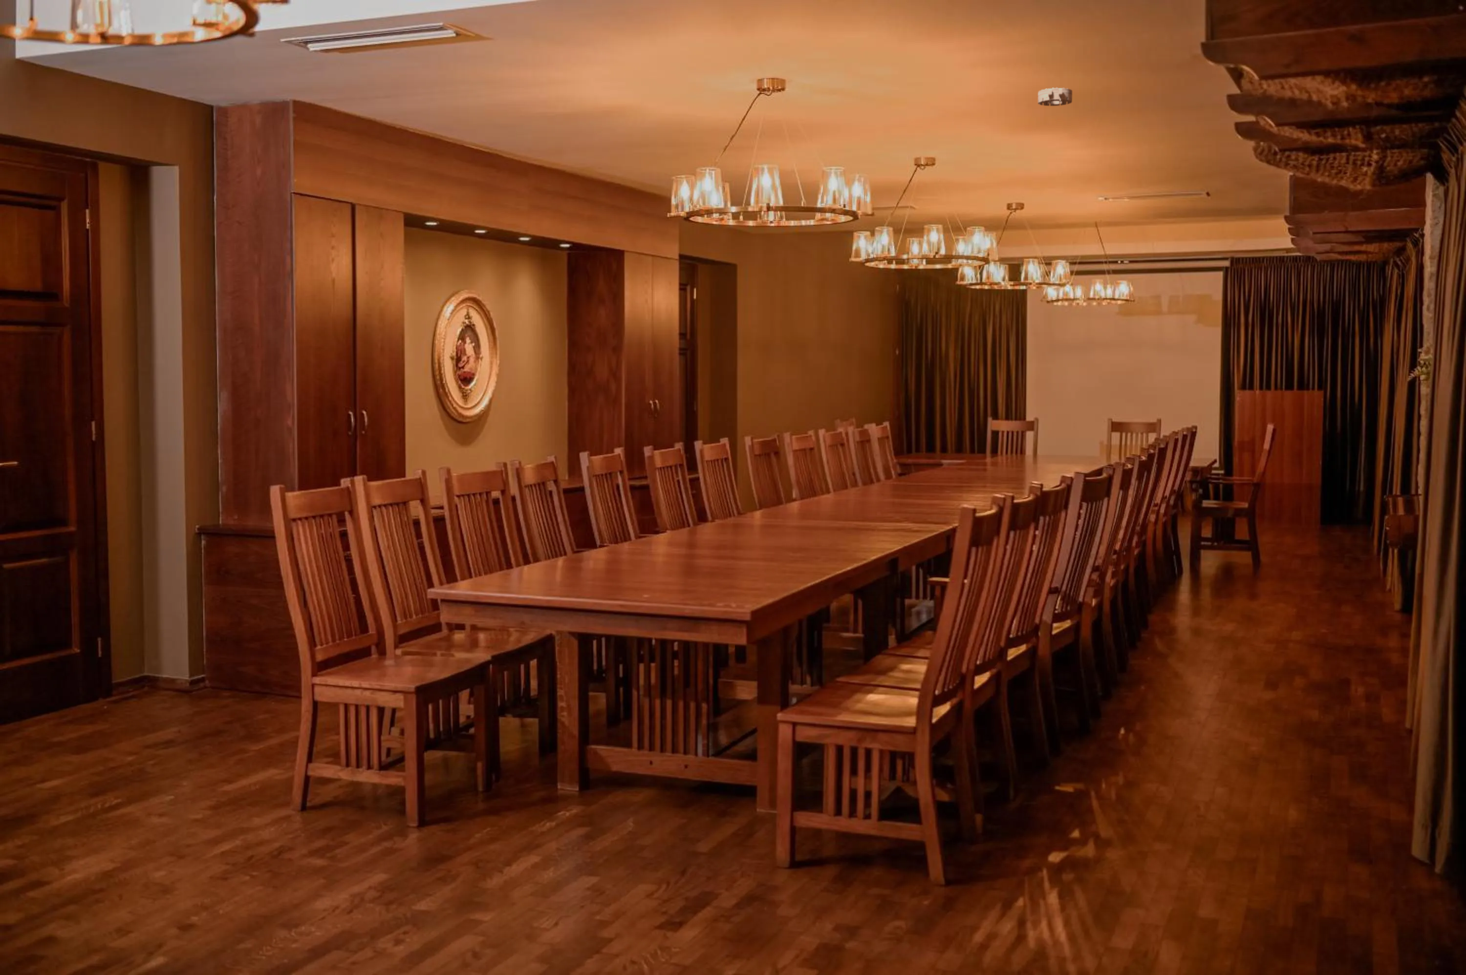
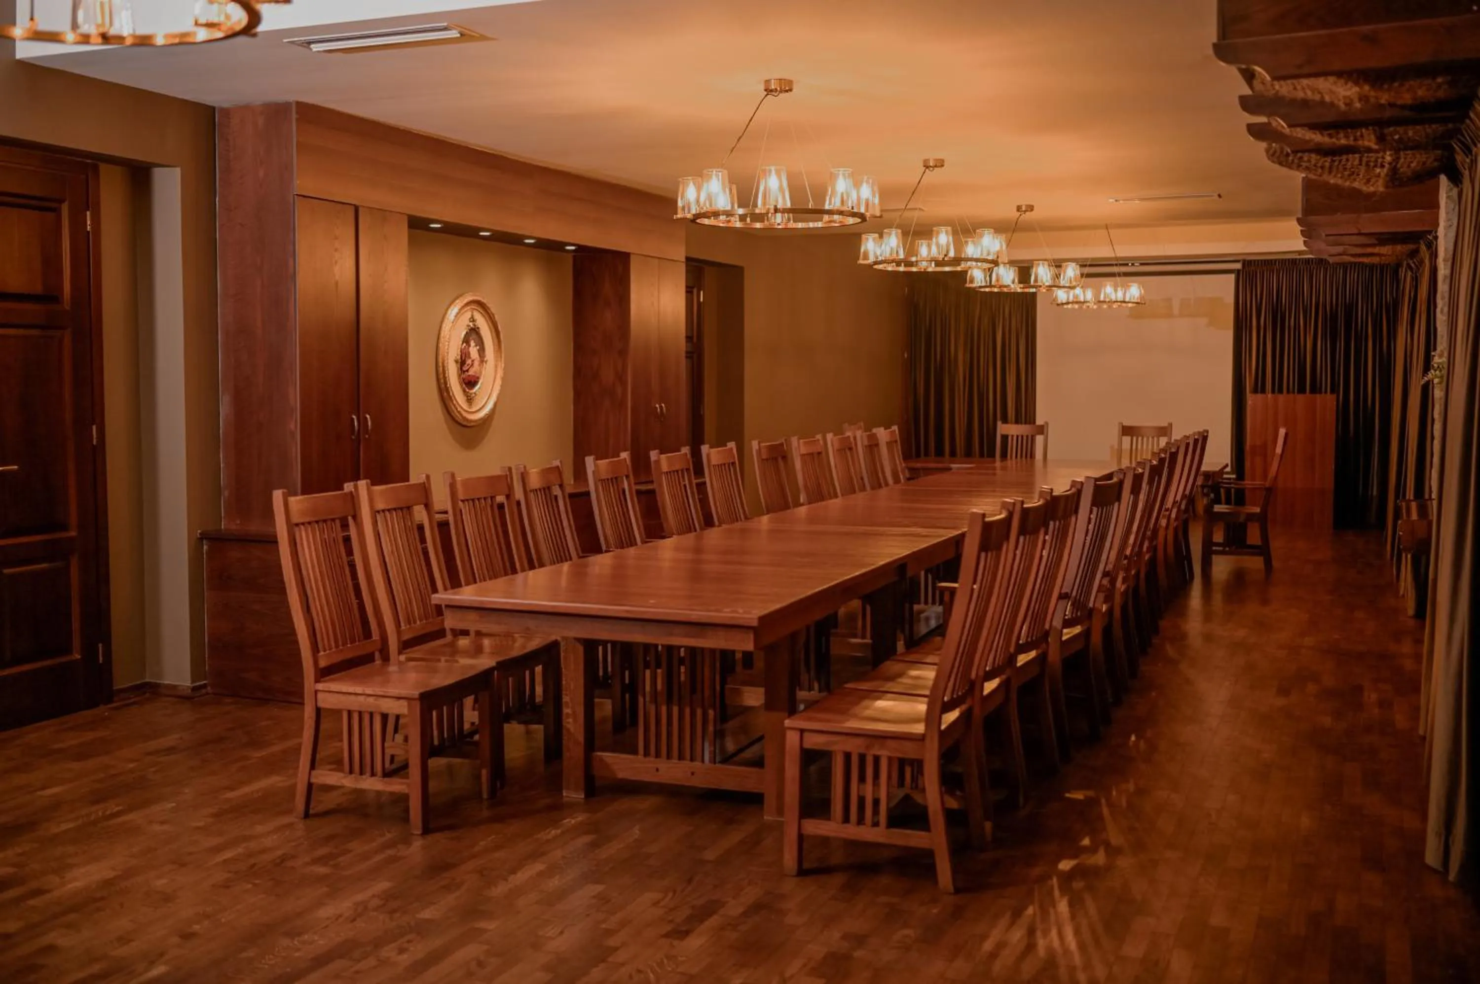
- smoke detector [1037,87,1073,107]
